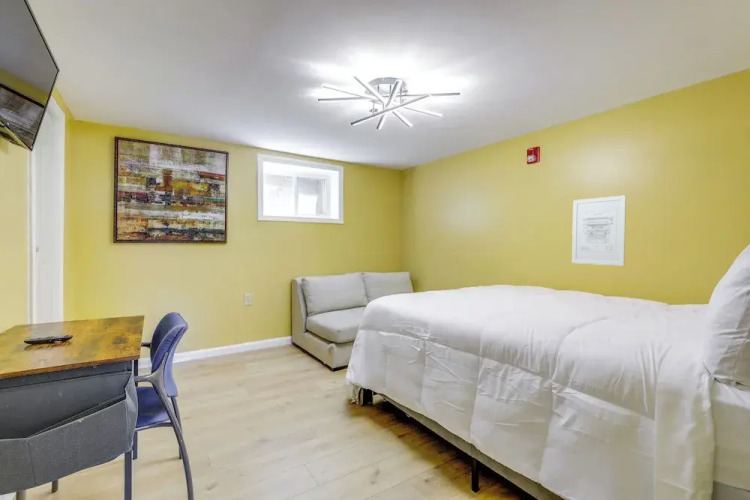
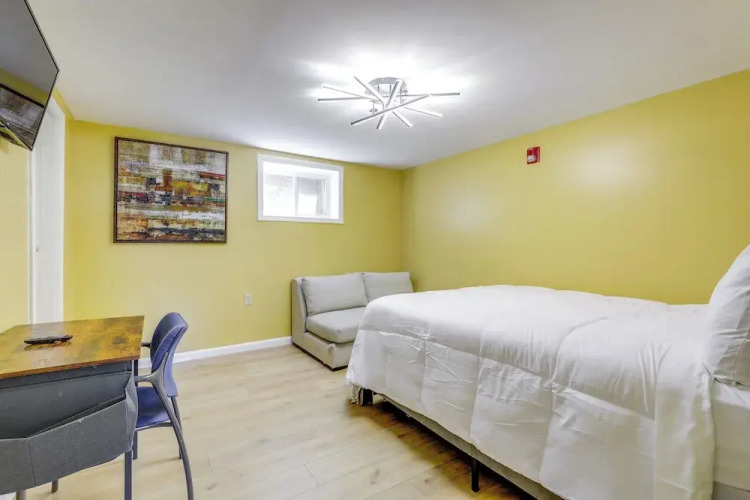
- wall art [571,194,627,267]
